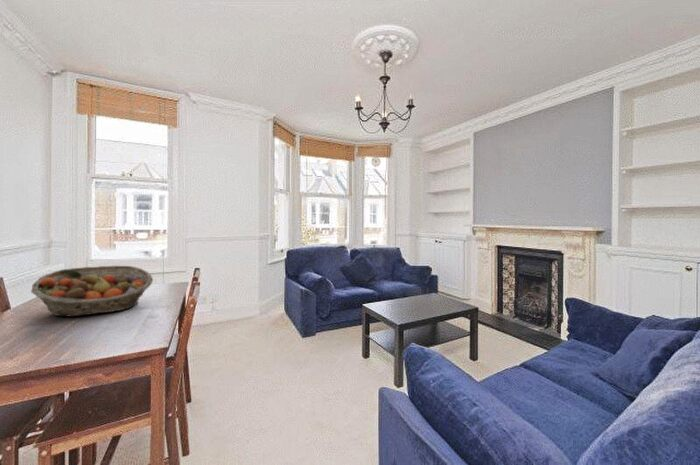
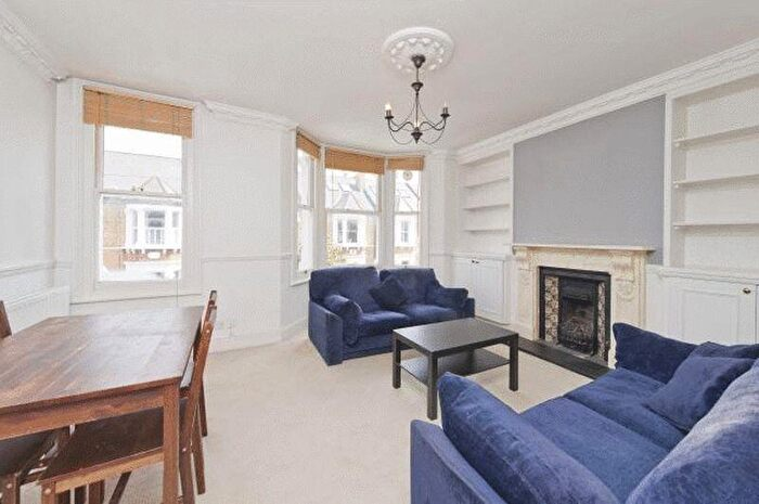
- fruit basket [30,265,154,317]
